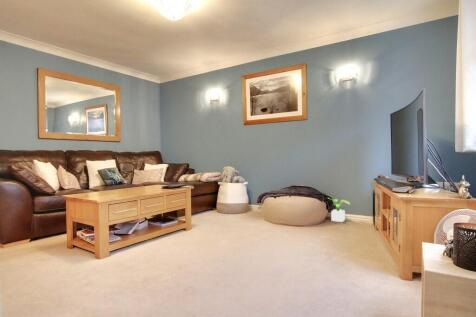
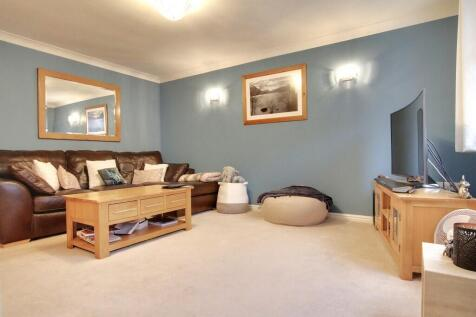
- potted plant [328,197,351,223]
